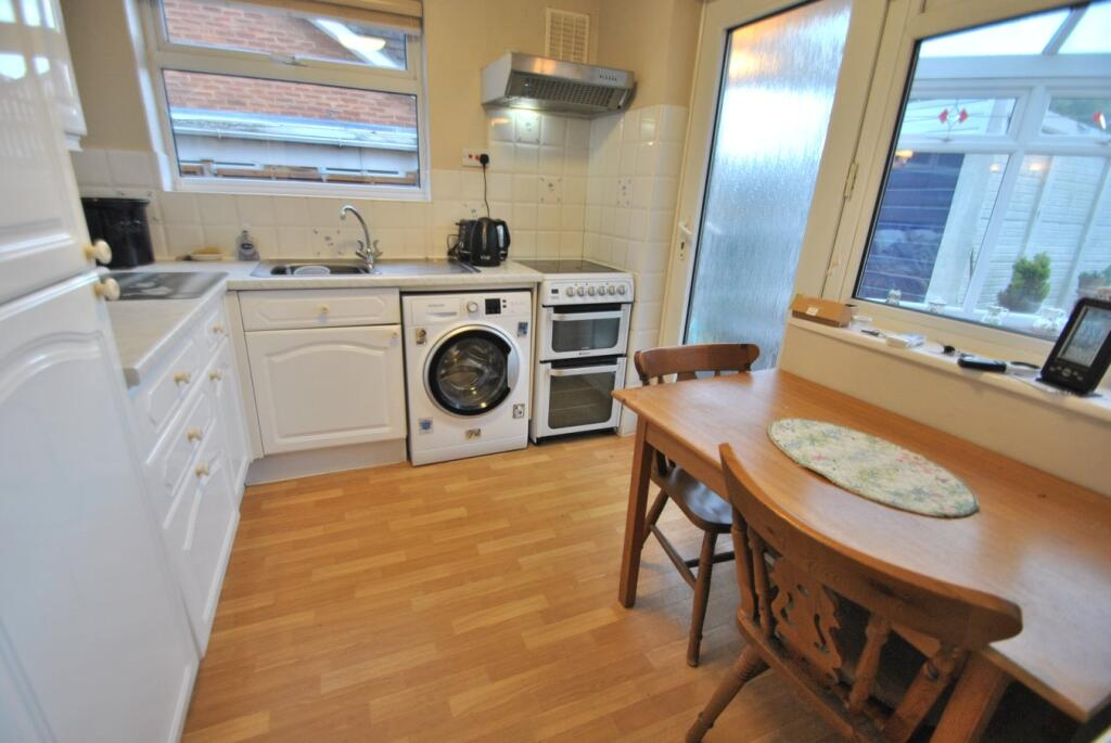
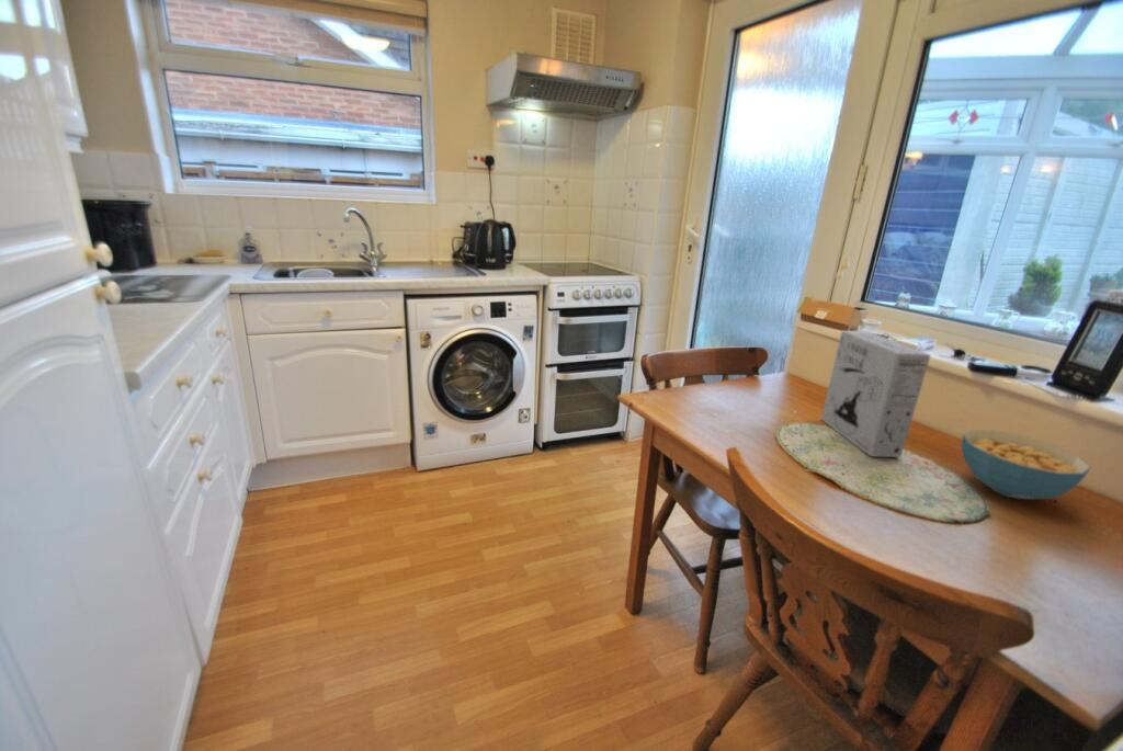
+ cereal bowl [961,429,1092,500]
+ cereal box [820,330,931,458]
